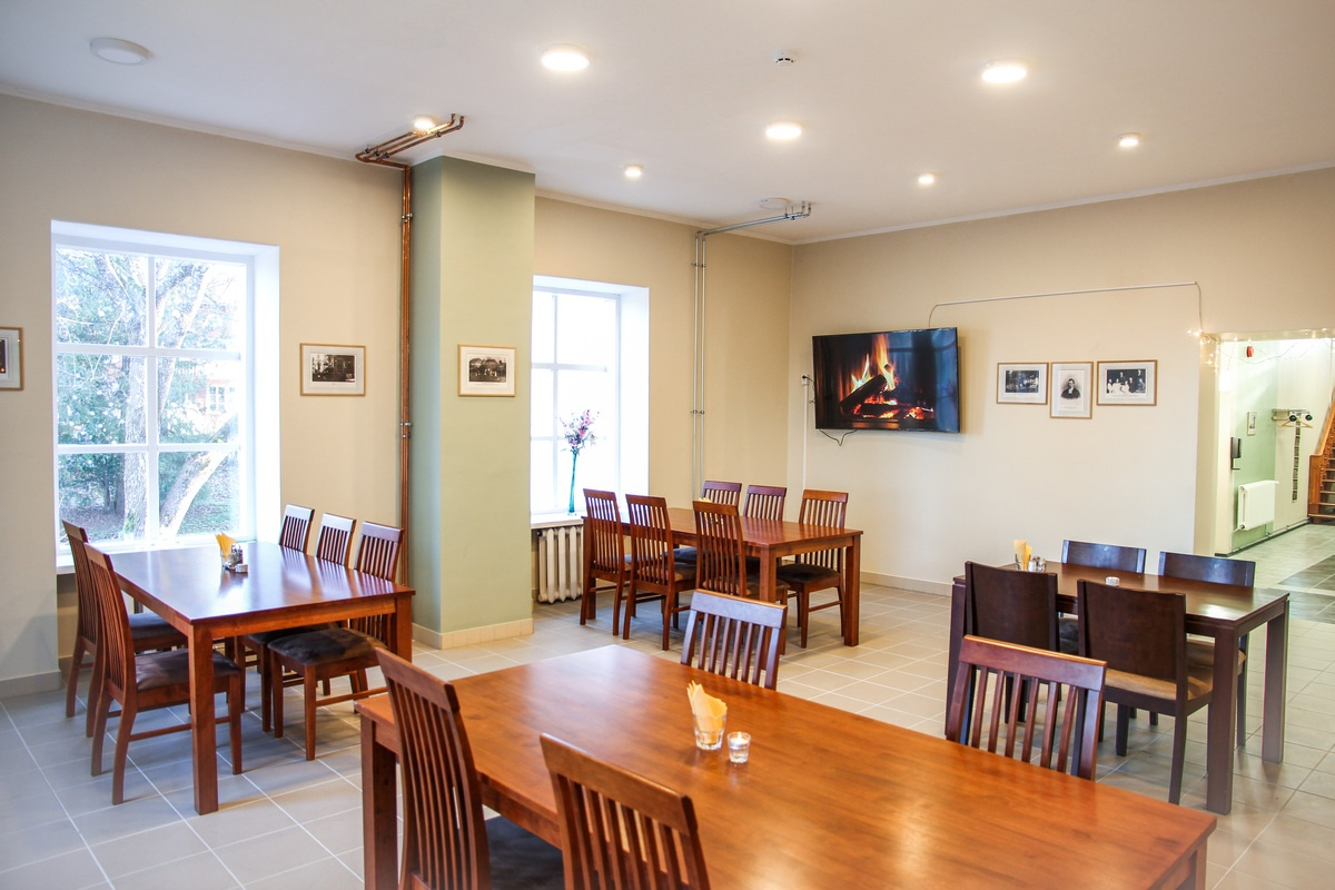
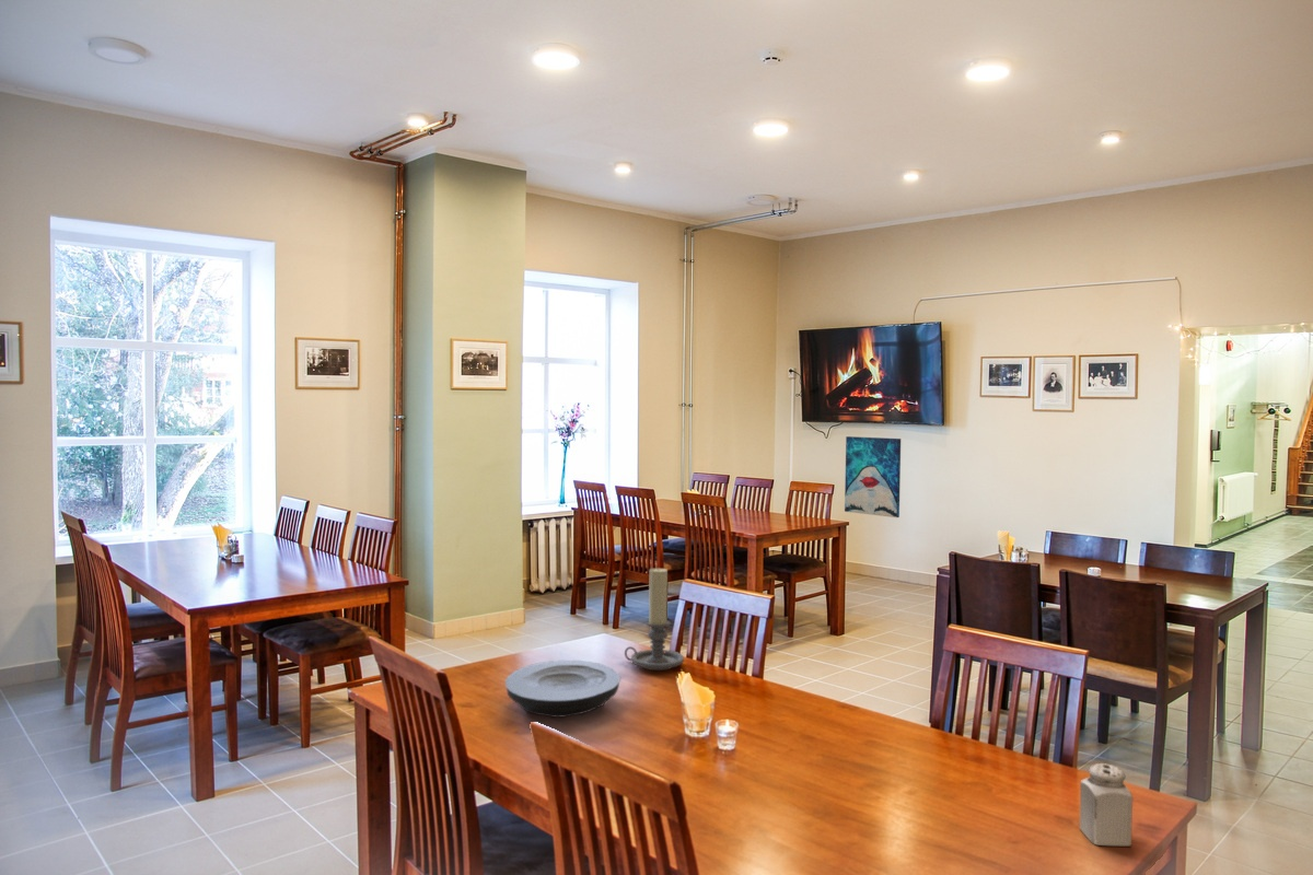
+ salt shaker [1079,762,1134,847]
+ plate [504,660,621,718]
+ wall art [844,435,902,518]
+ candle holder [624,567,685,672]
